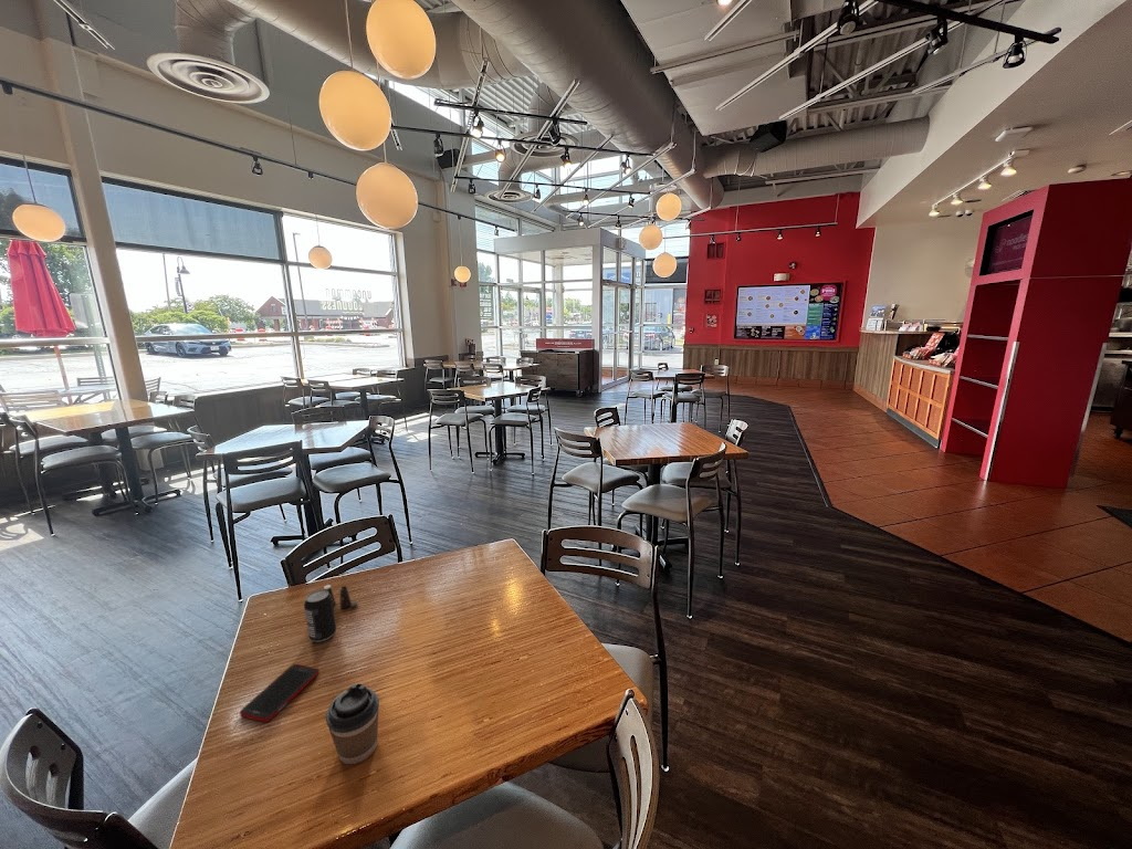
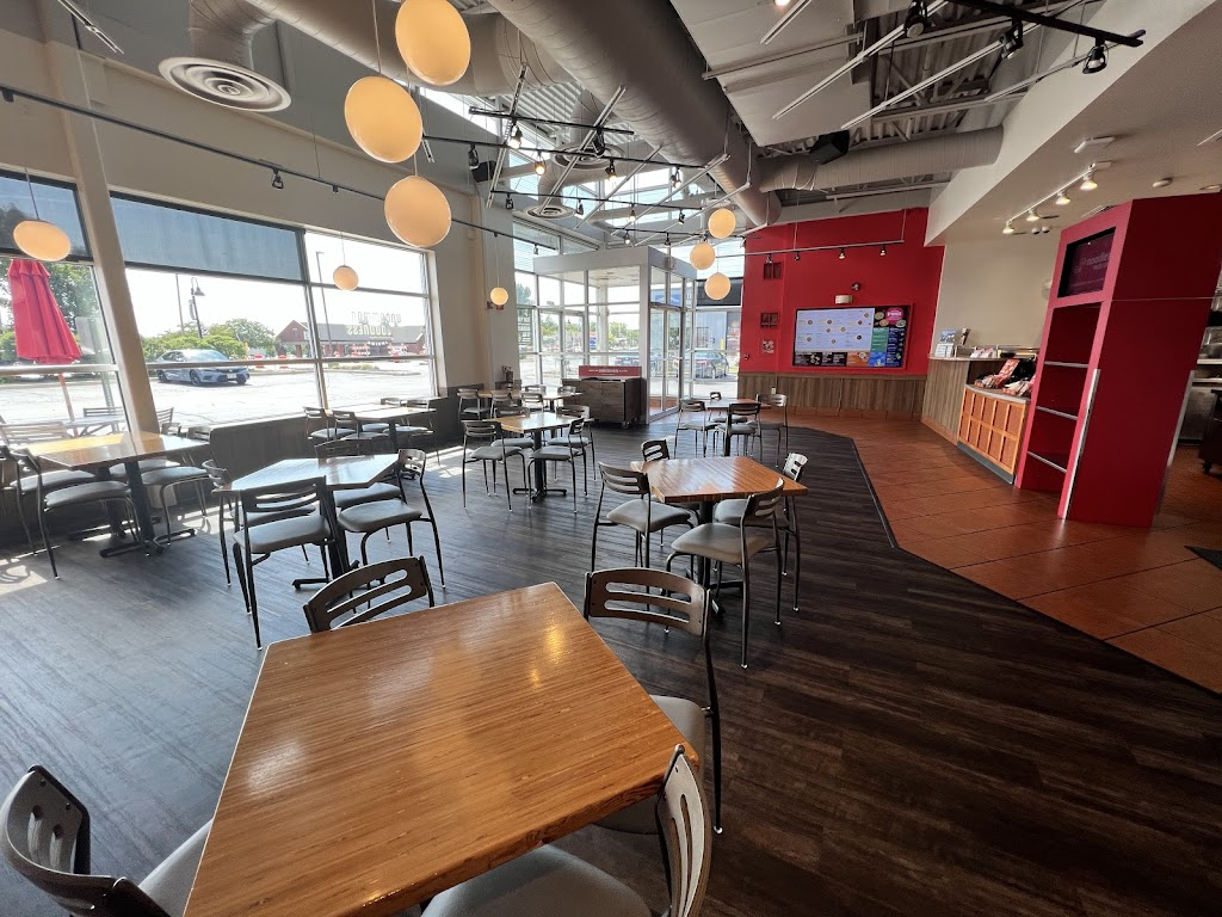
- coffee cup [325,683,380,765]
- salt shaker [323,584,358,609]
- cell phone [239,663,321,723]
- beverage can [303,589,337,643]
